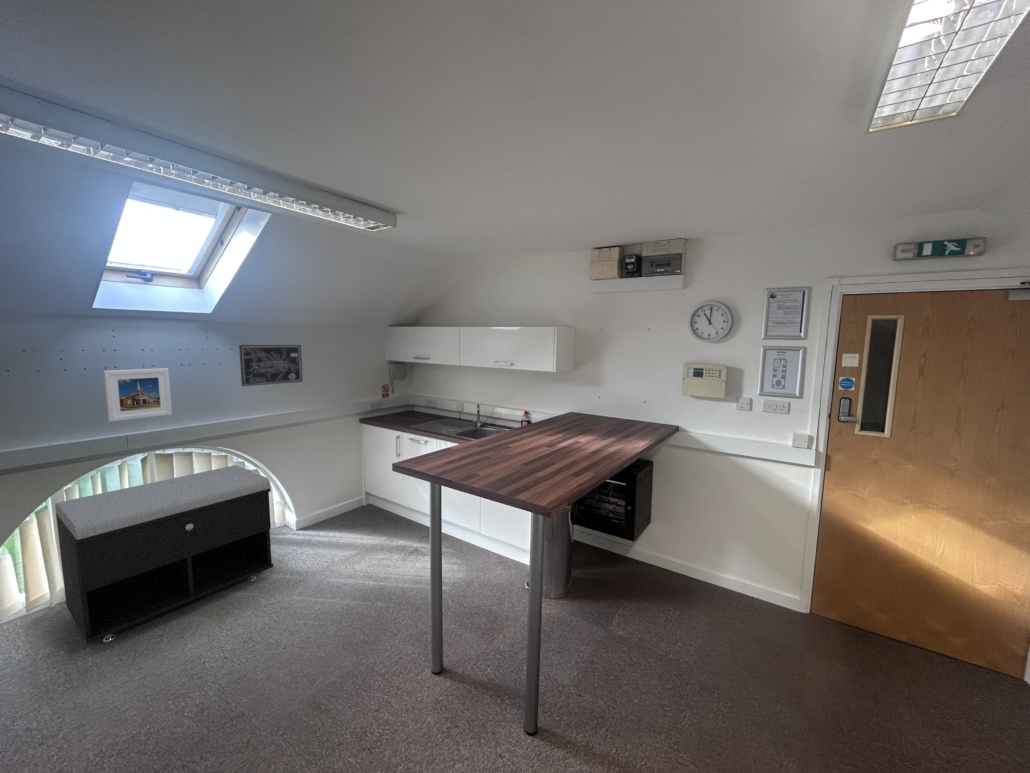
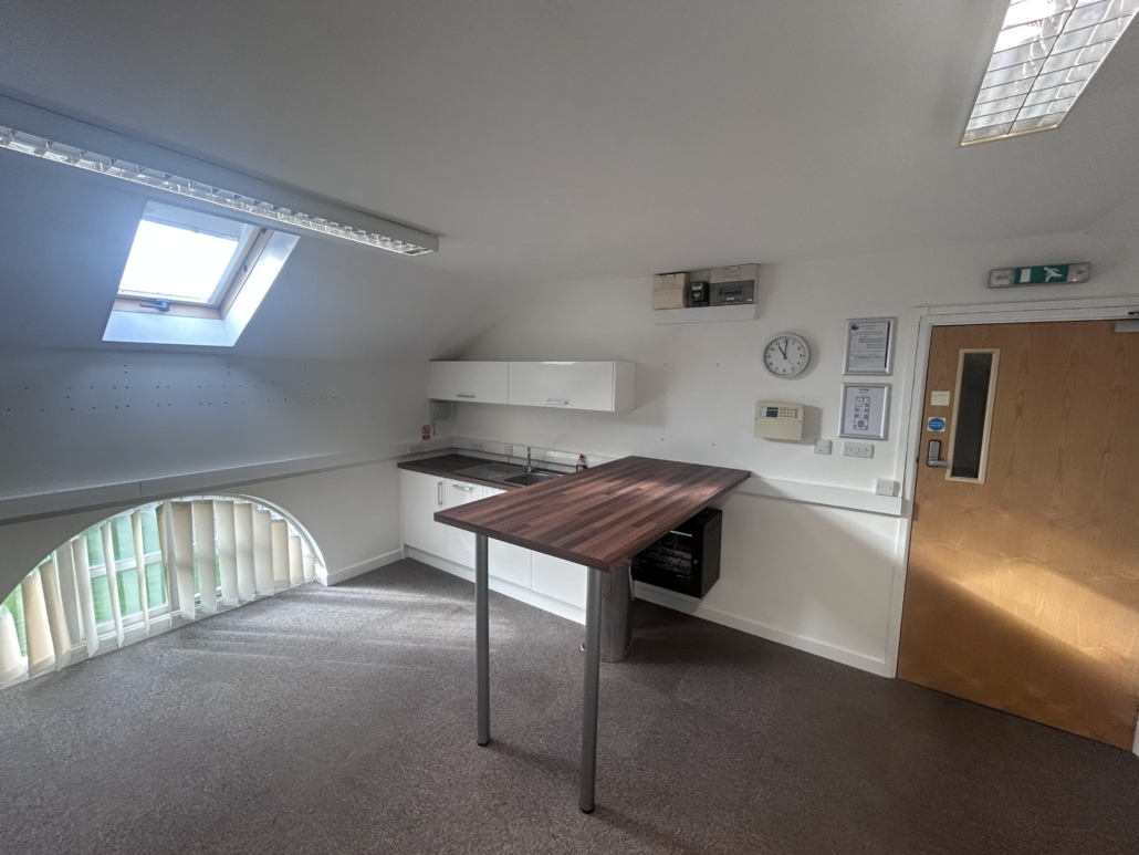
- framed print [103,367,173,422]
- wall art [238,344,304,387]
- storage bench [54,464,274,645]
